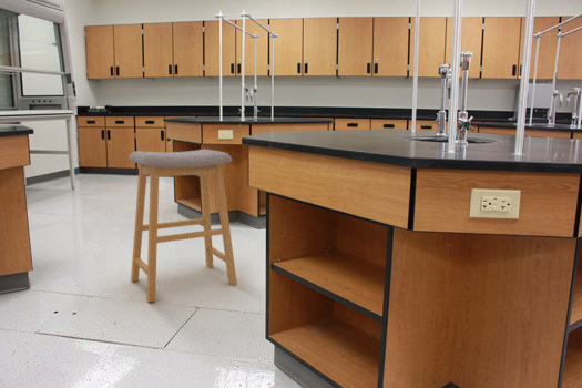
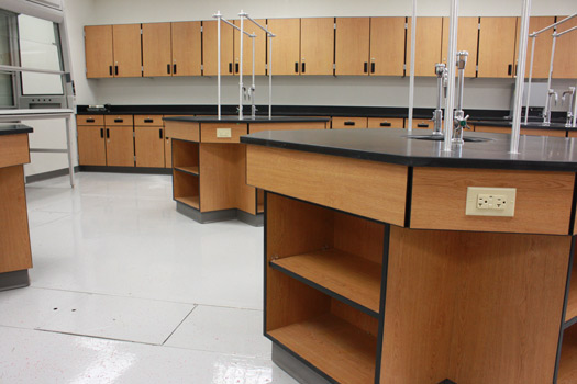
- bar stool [127,149,238,304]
